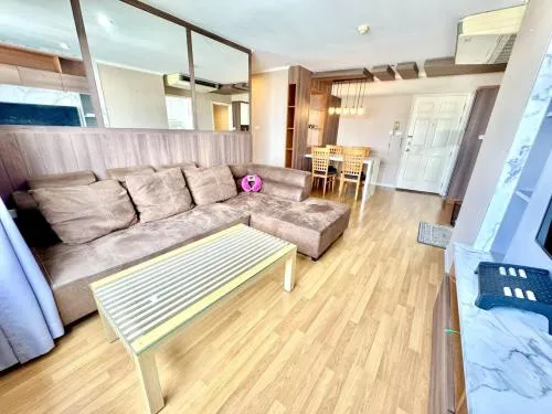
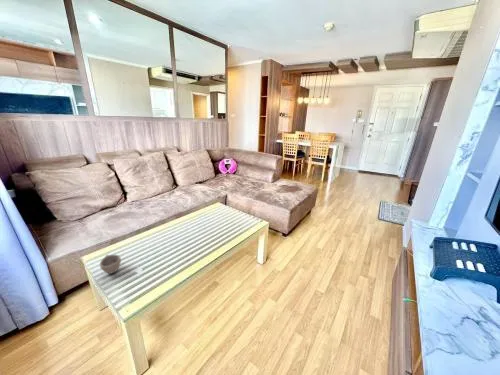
+ cup [99,254,122,275]
